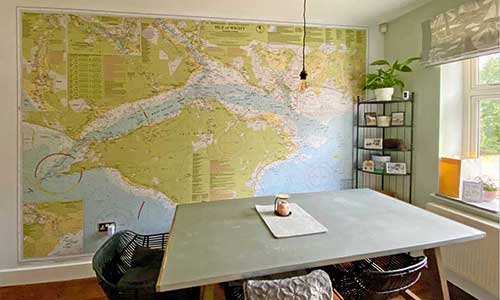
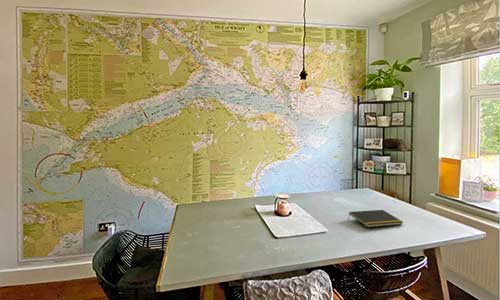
+ notepad [347,209,404,228]
